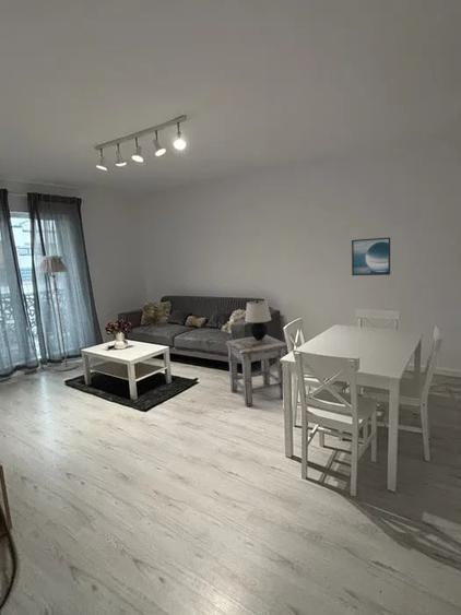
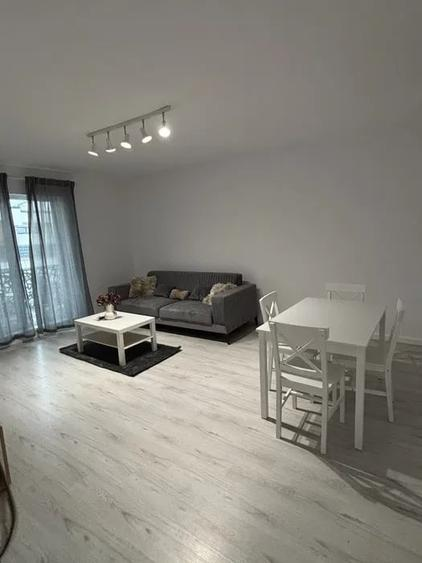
- stool [224,334,288,409]
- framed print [351,236,391,276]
- table lamp [244,299,272,340]
- floor lamp [37,255,79,372]
